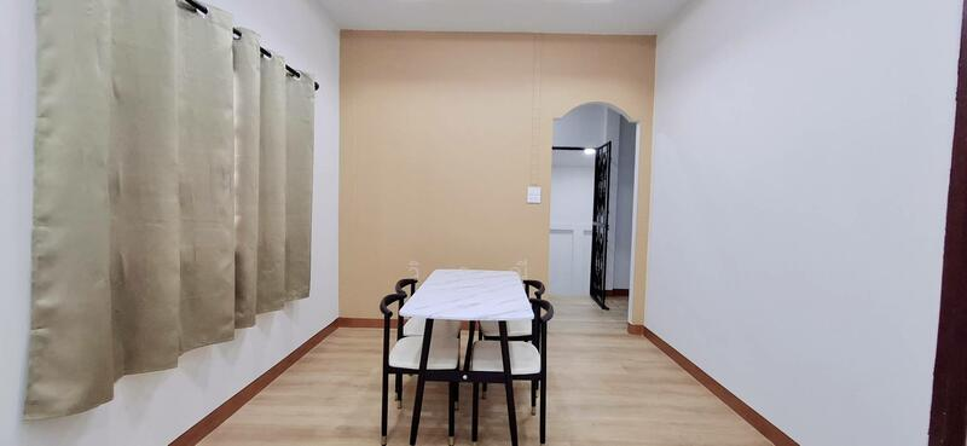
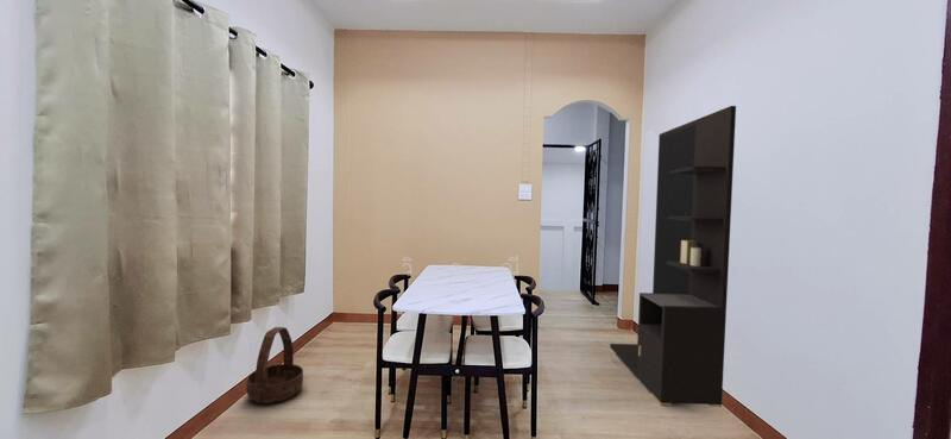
+ basket [245,326,304,404]
+ storage cabinet [609,105,737,408]
